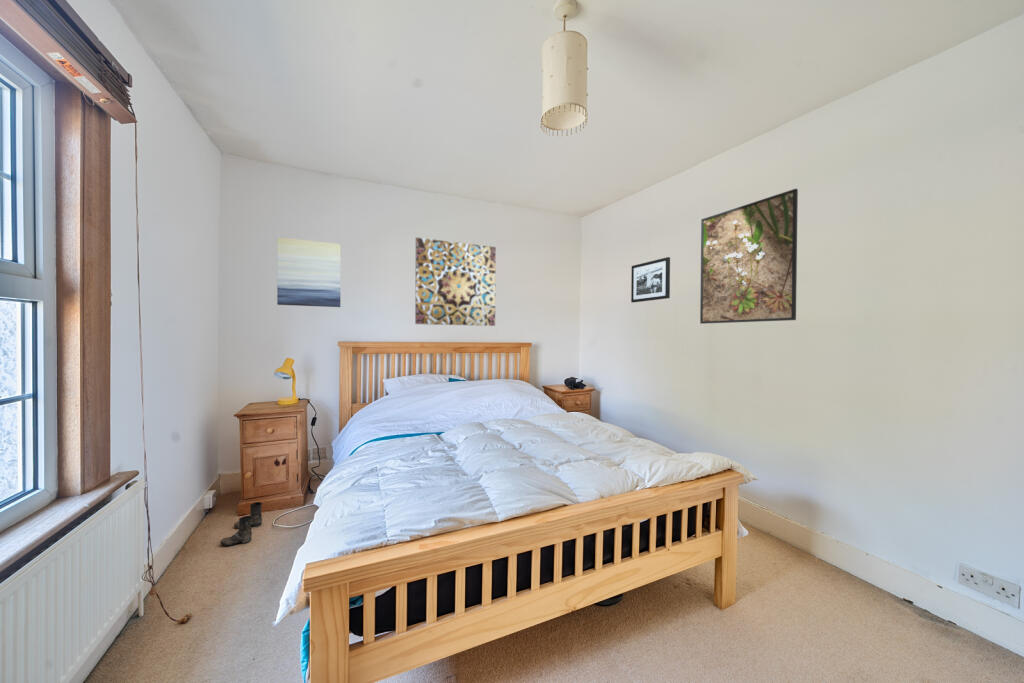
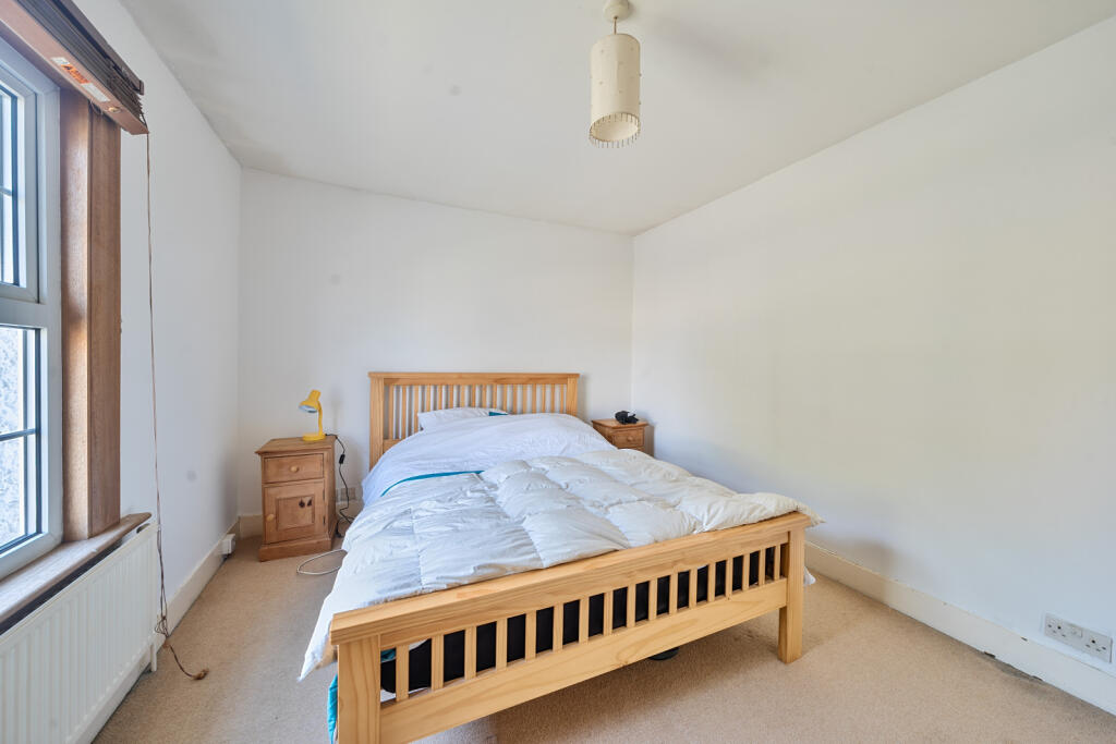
- boots [219,501,263,547]
- wall art [414,236,497,327]
- picture frame [630,256,671,303]
- wall art [276,236,342,308]
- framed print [699,188,799,325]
